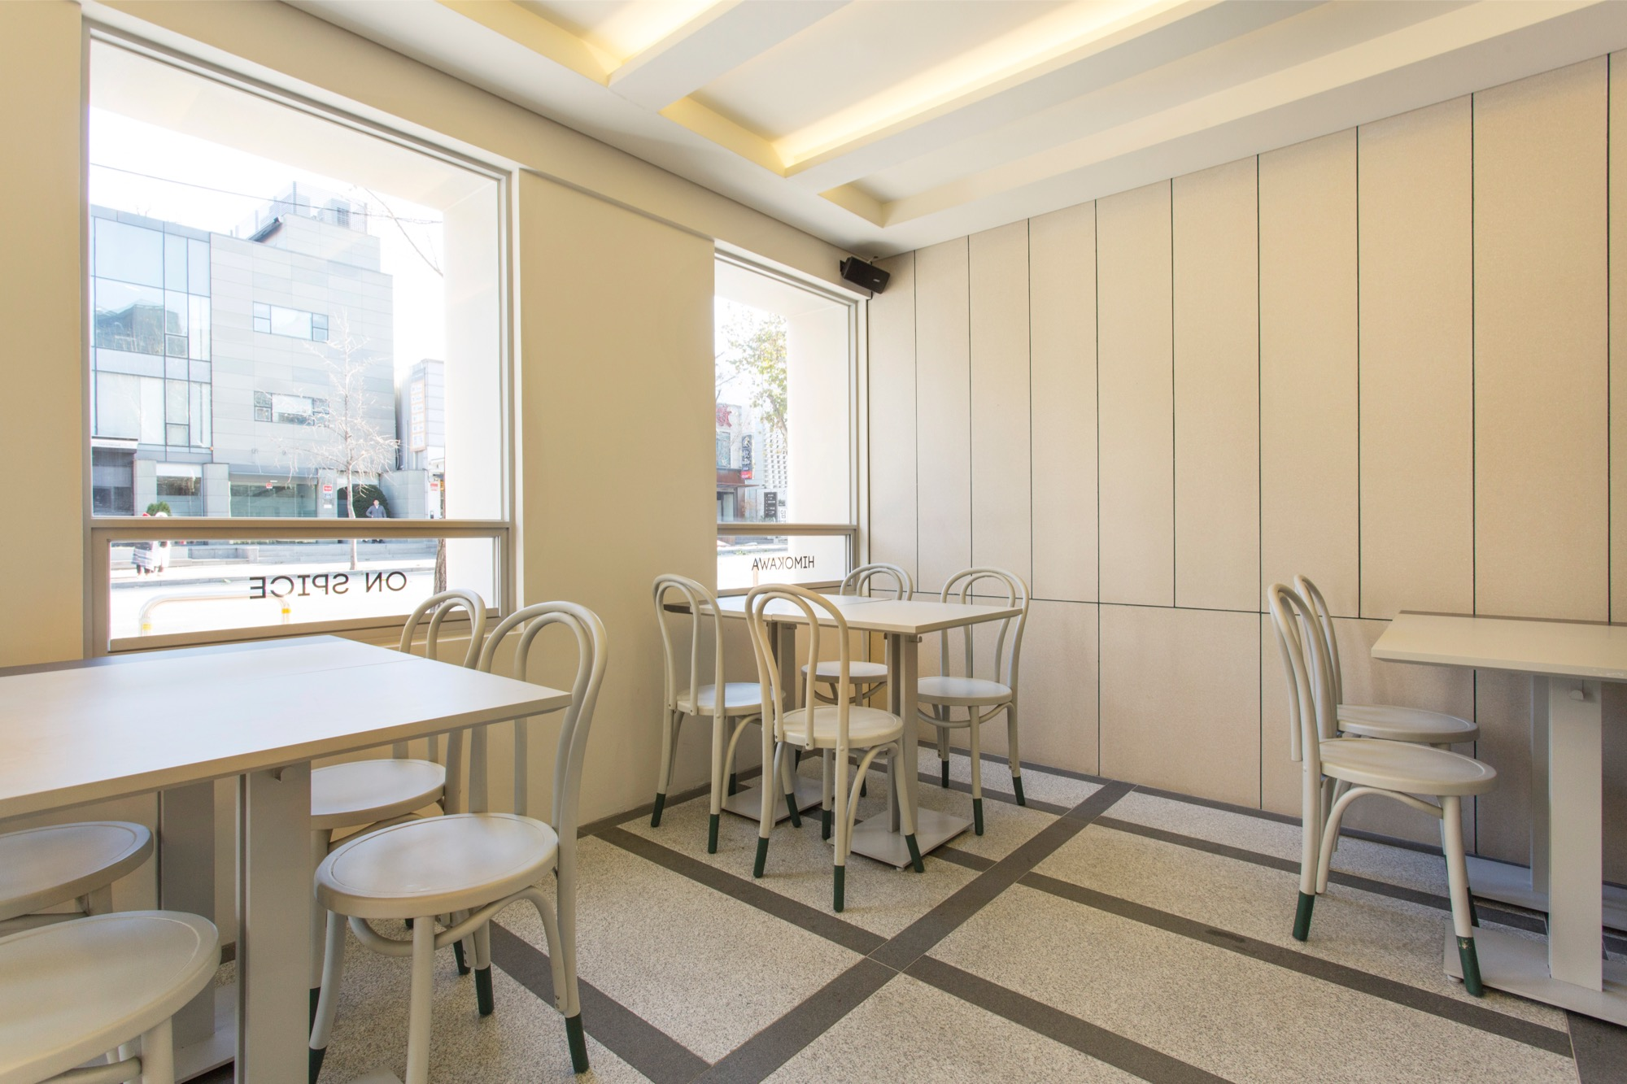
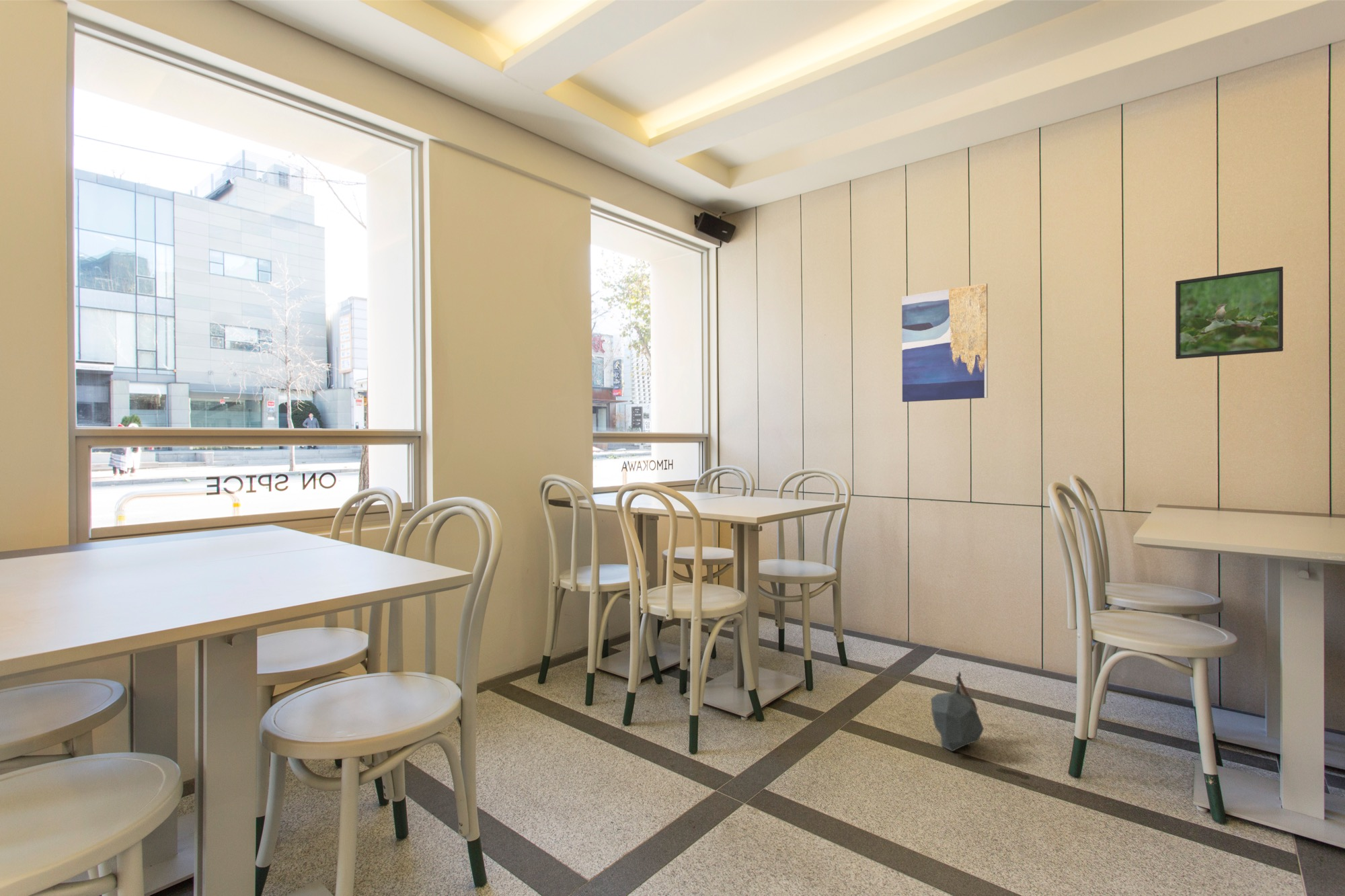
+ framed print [1175,266,1284,360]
+ bag [930,670,985,752]
+ wall art [901,282,989,403]
